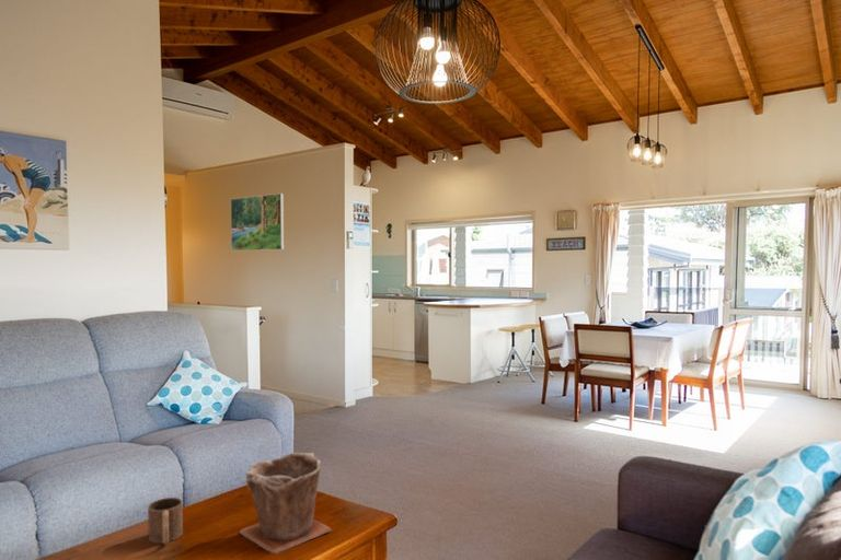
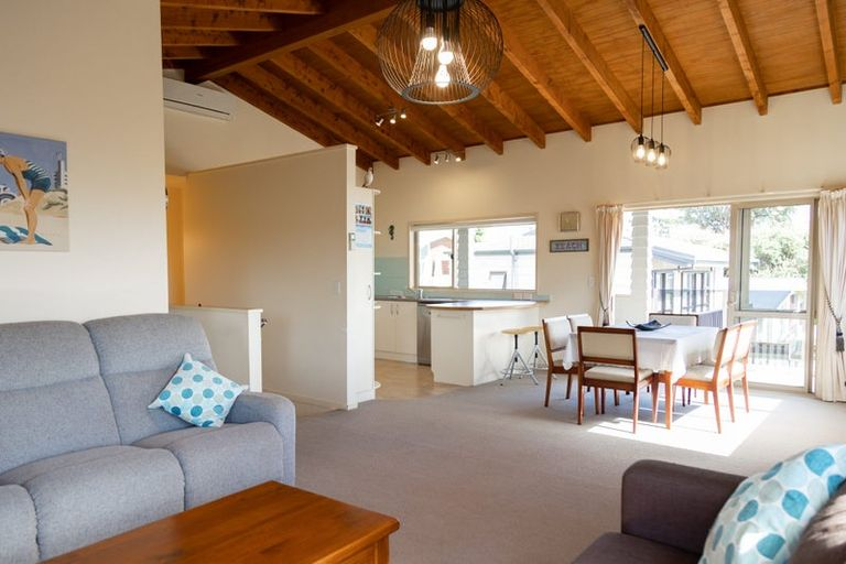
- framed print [230,192,285,252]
- mug [147,497,184,545]
- plant pot [239,452,333,555]
